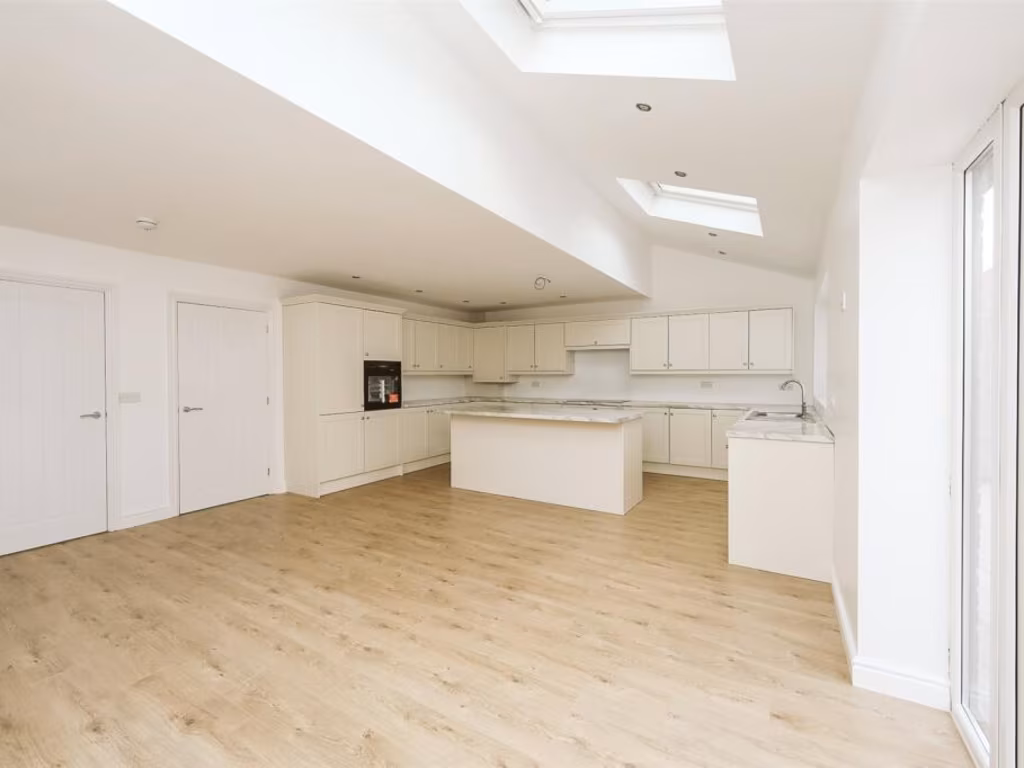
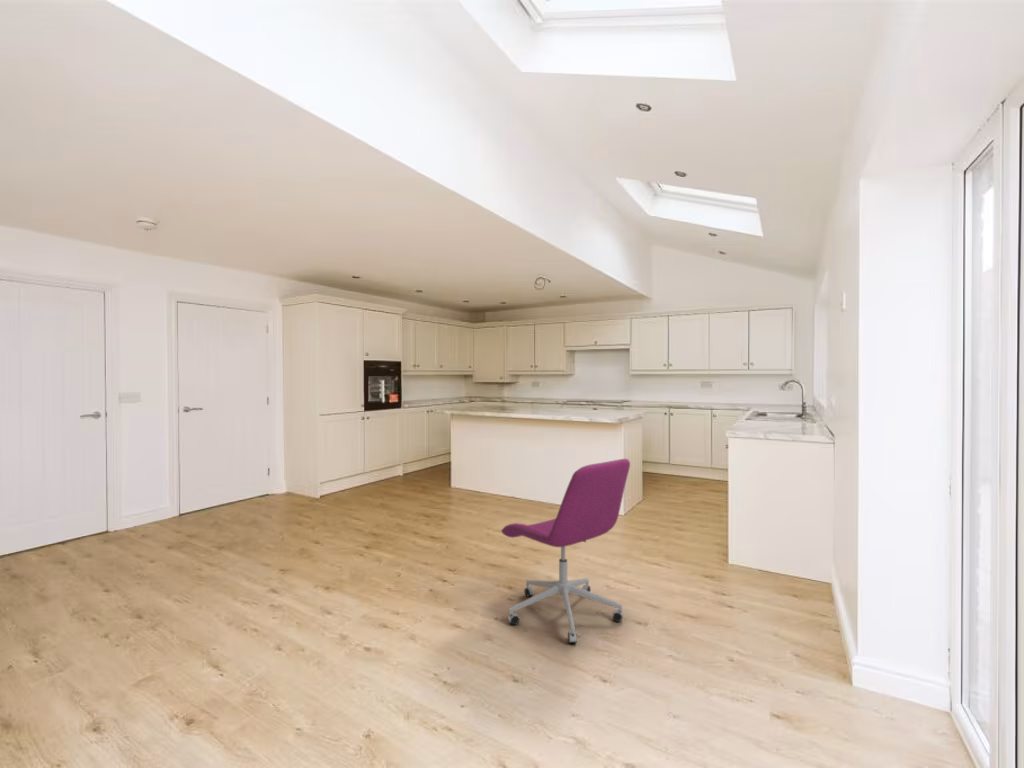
+ office chair [500,458,631,644]
